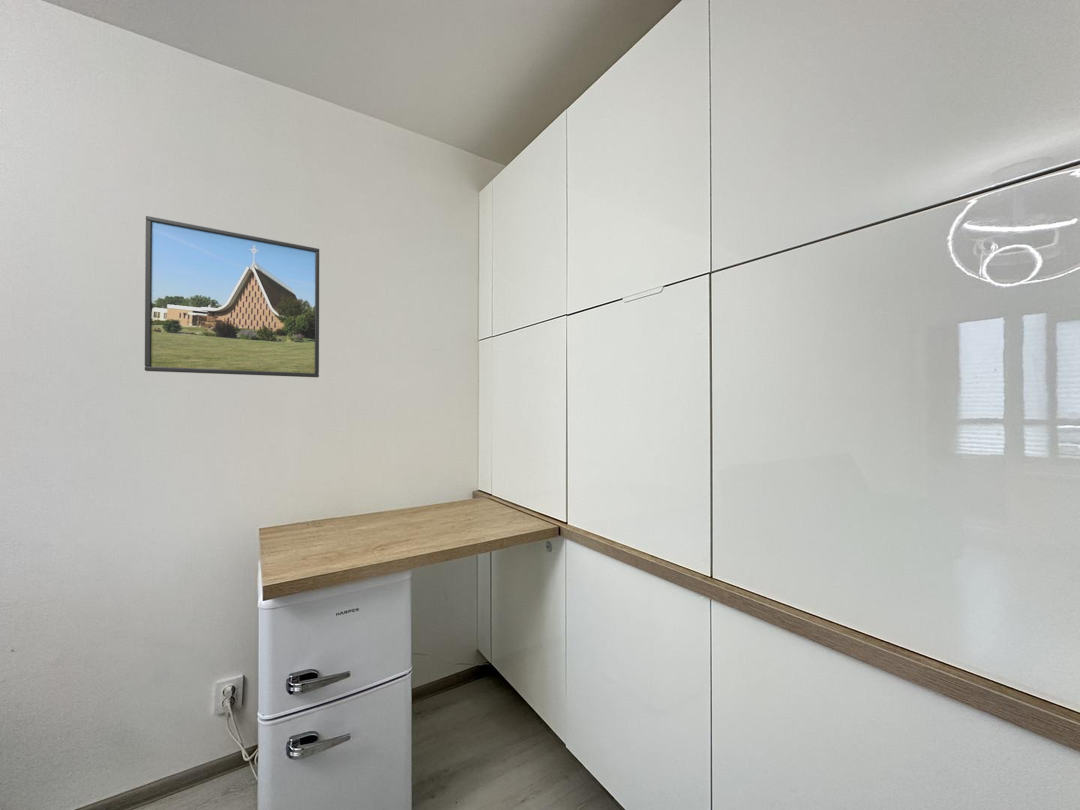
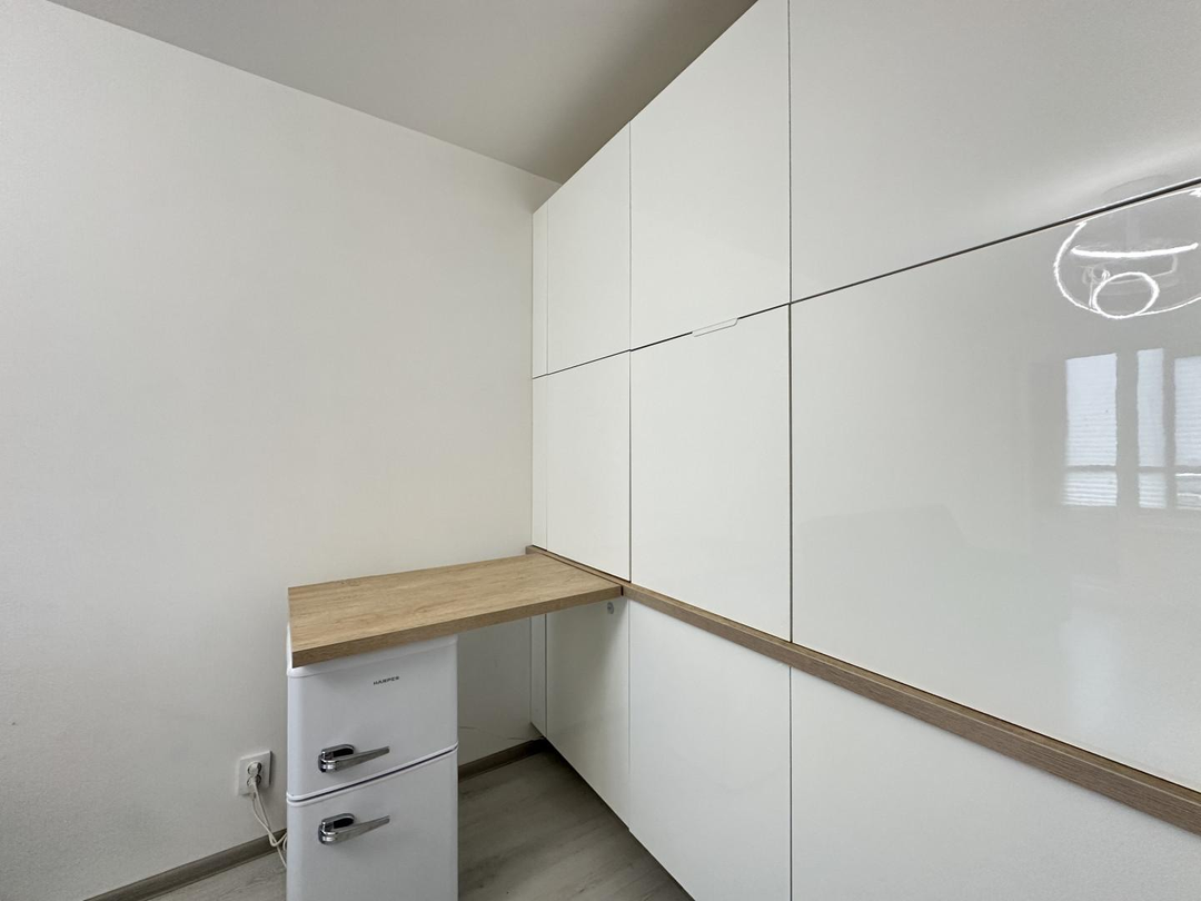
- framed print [144,215,320,378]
